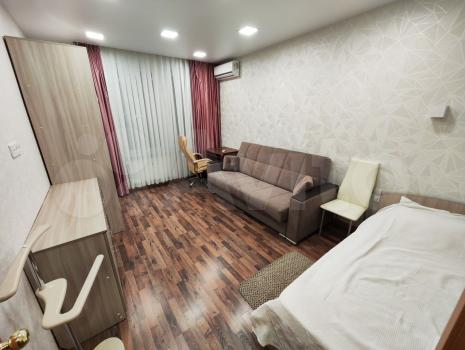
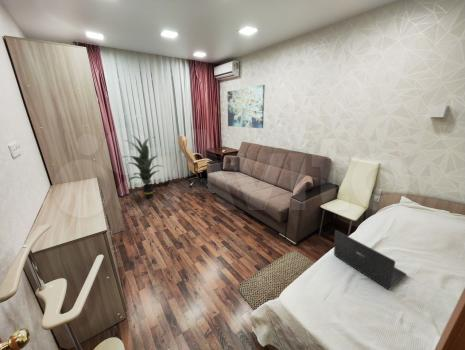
+ wall art [227,84,266,129]
+ laptop [333,229,408,291]
+ indoor plant [121,134,165,199]
